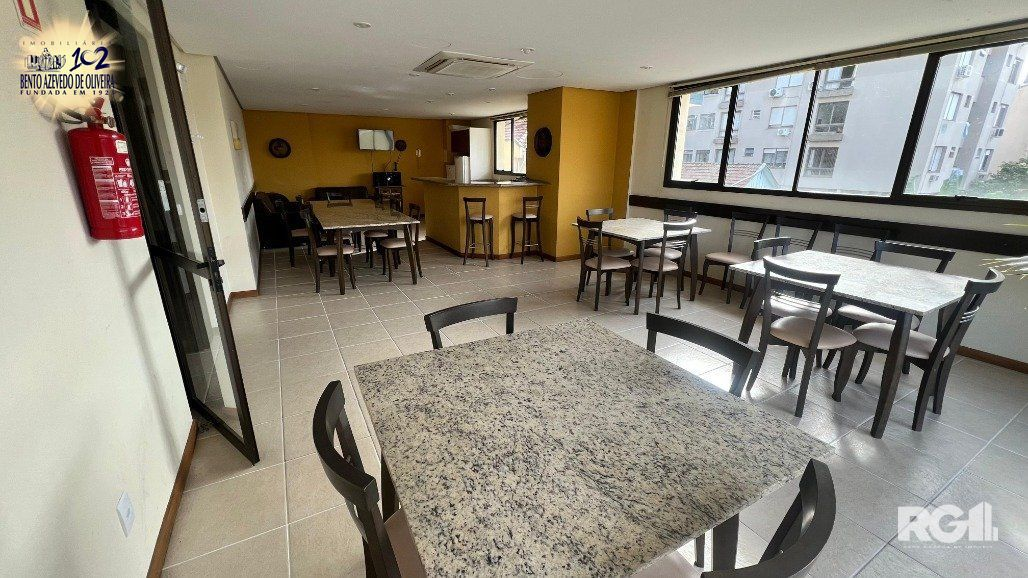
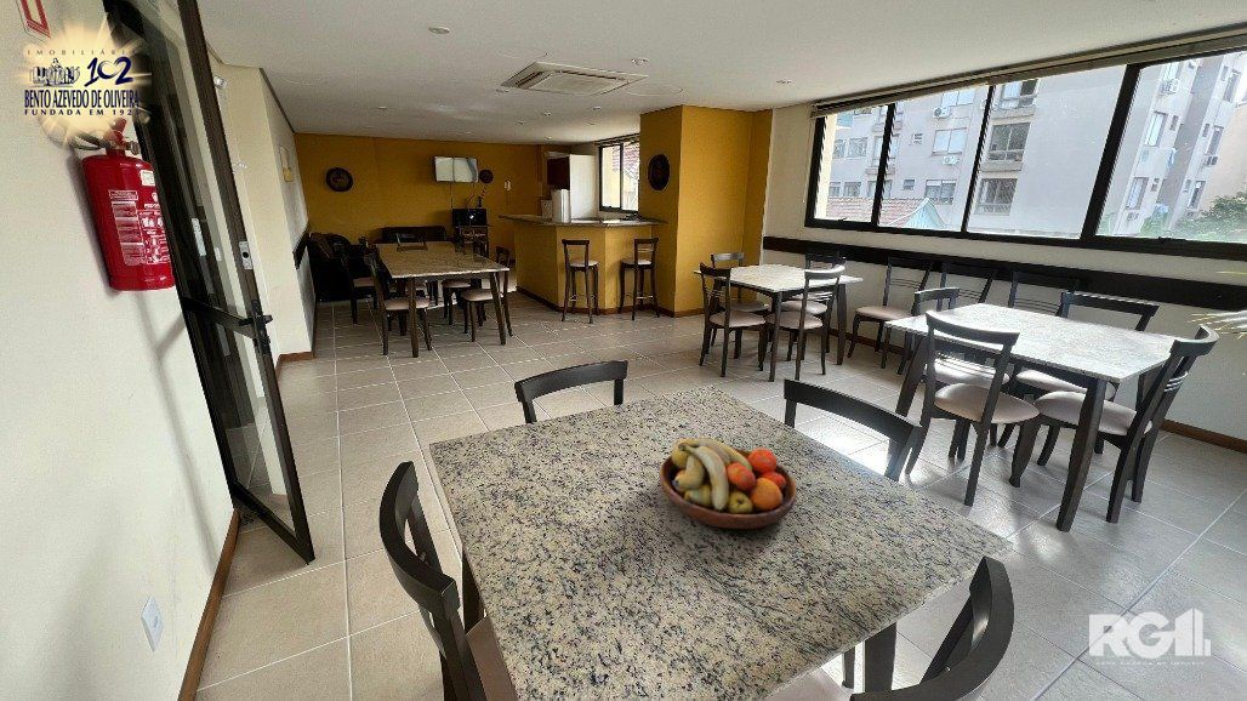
+ fruit bowl [659,438,798,530]
